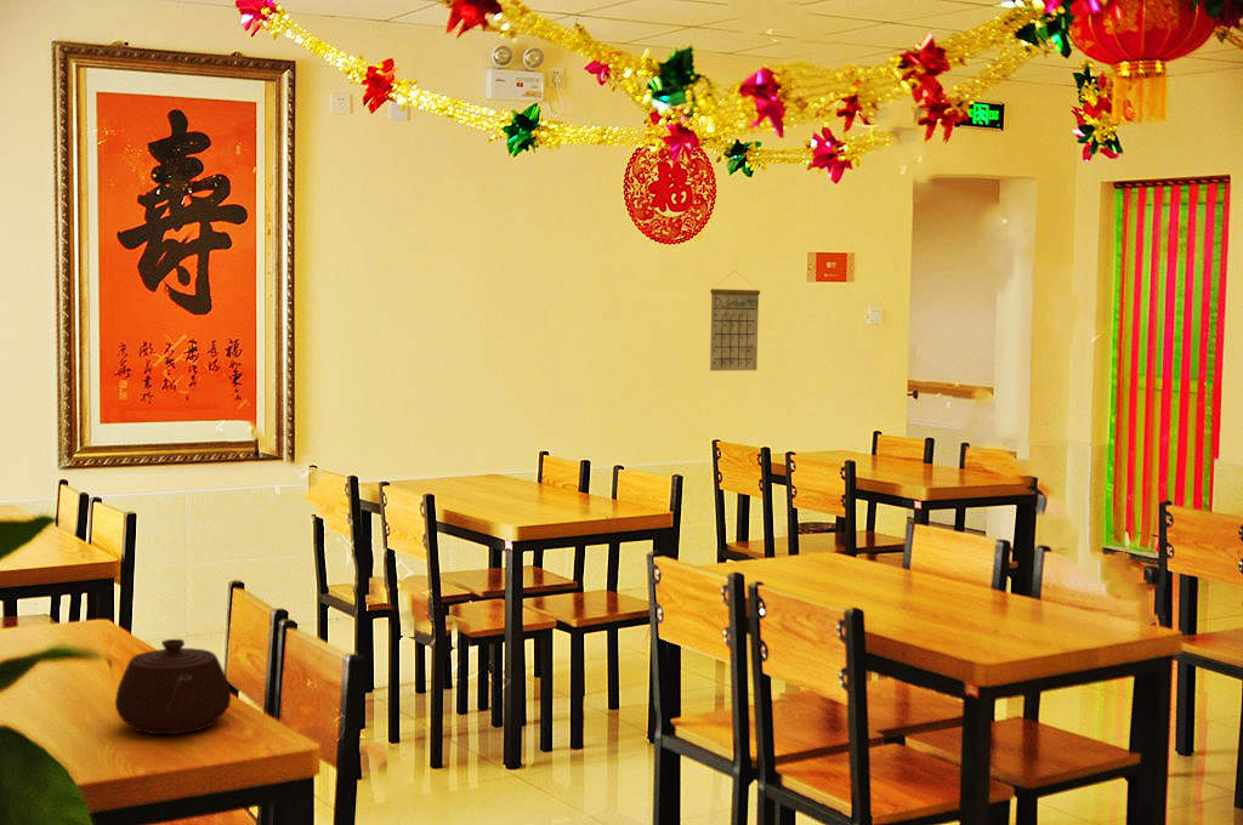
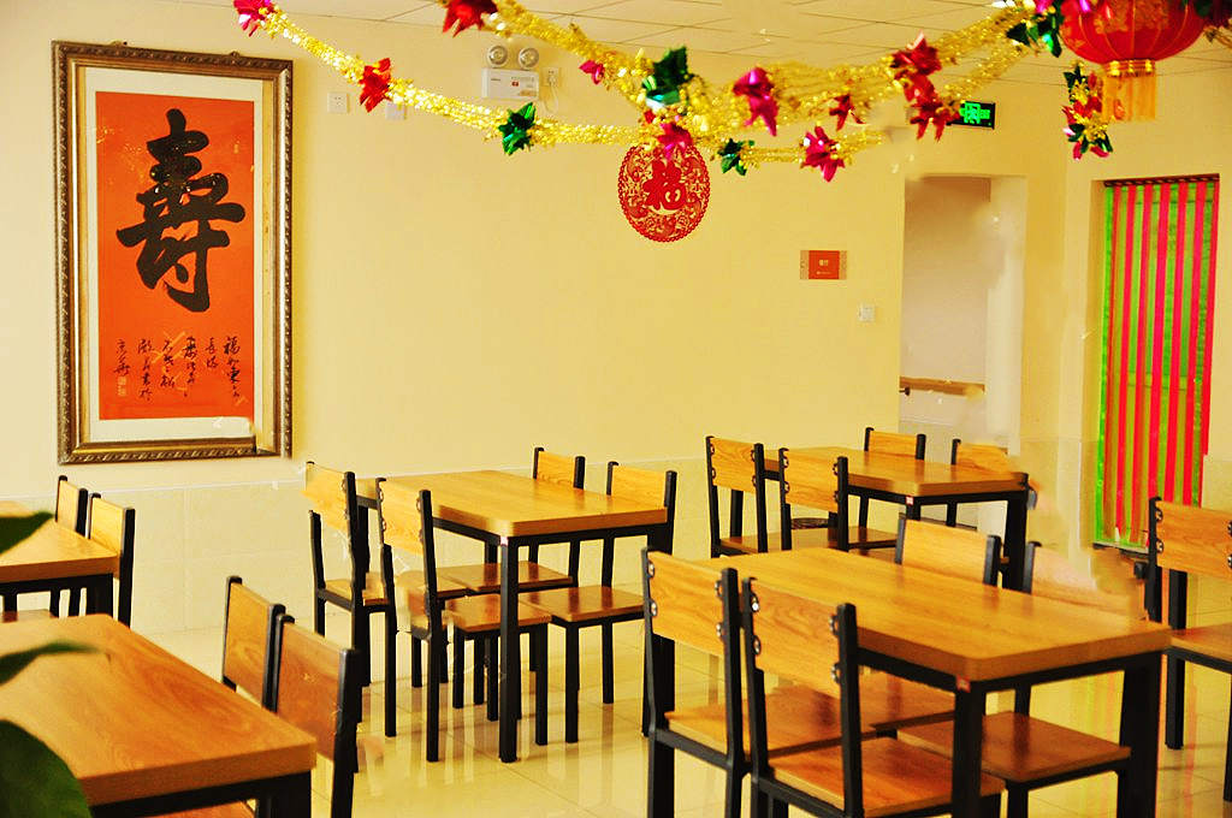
- calendar [709,269,761,372]
- teapot [114,638,232,735]
